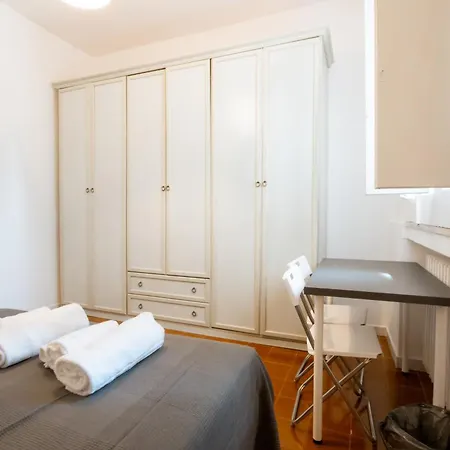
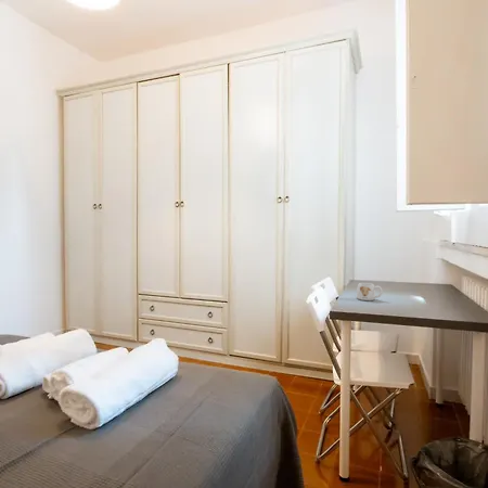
+ mug [356,282,384,301]
